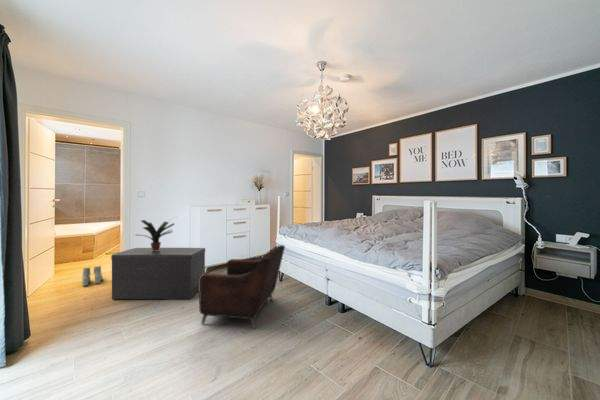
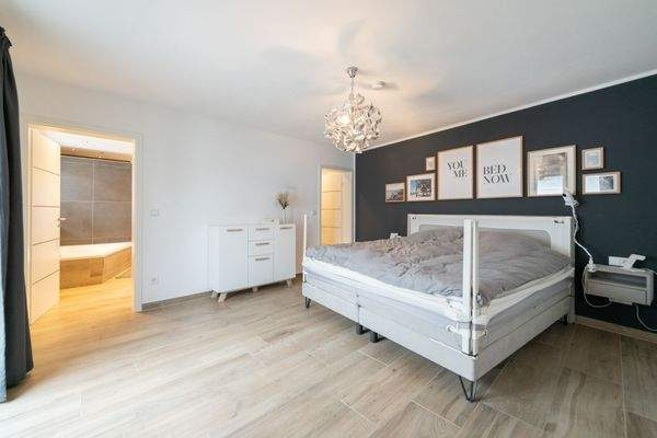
- boots [81,265,104,287]
- bench [110,247,206,300]
- potted plant [134,216,176,251]
- armchair [198,244,286,329]
